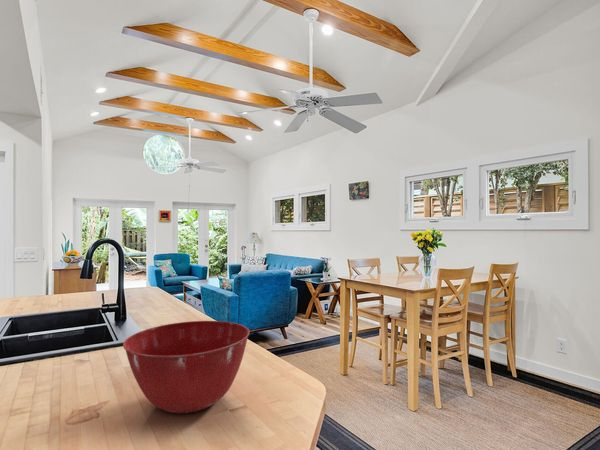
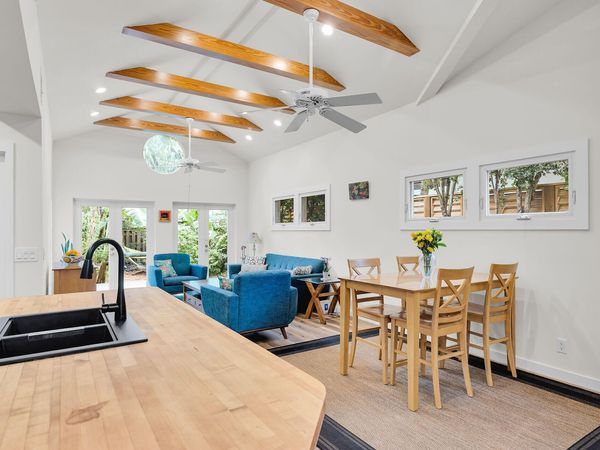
- mixing bowl [122,320,251,414]
